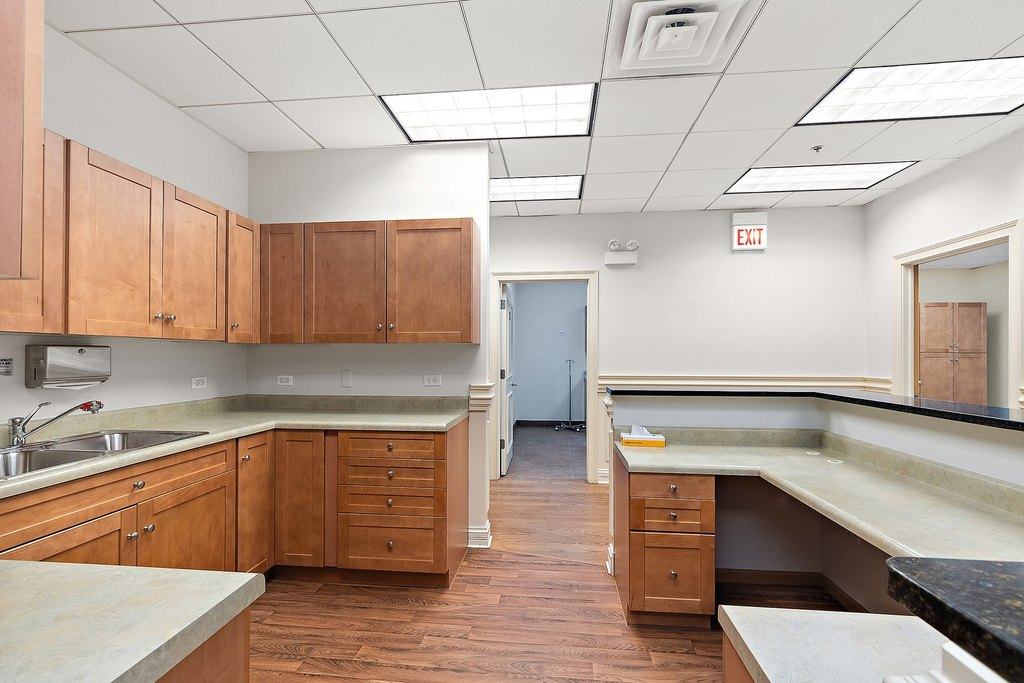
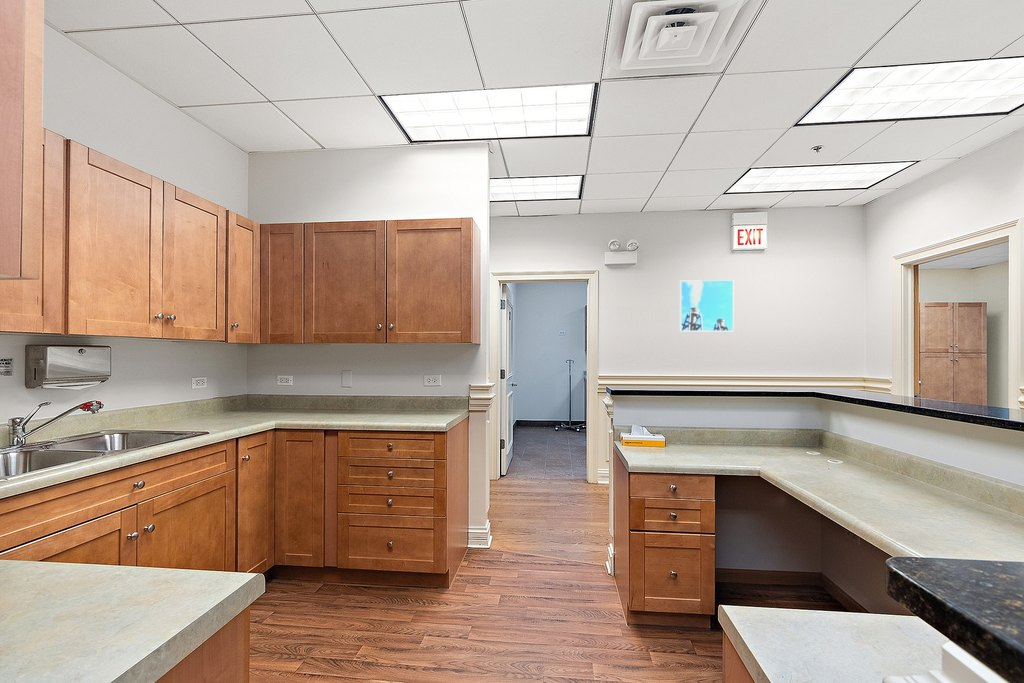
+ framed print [679,279,734,332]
